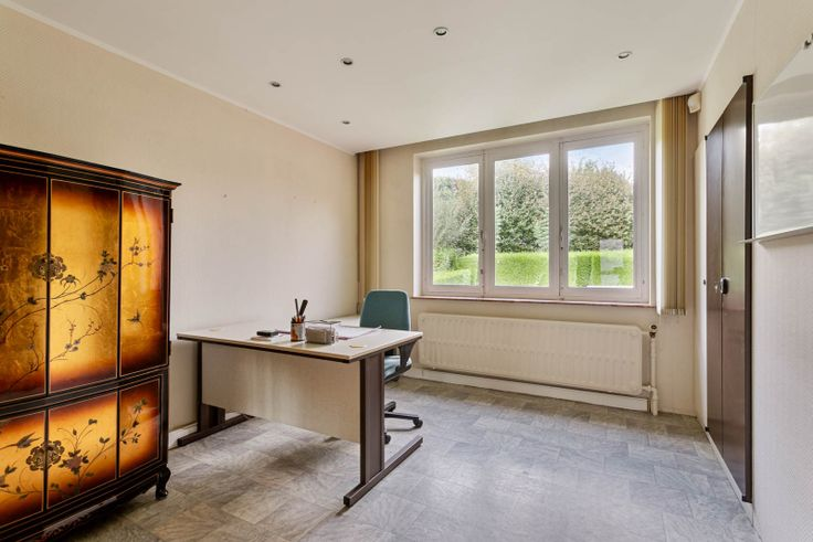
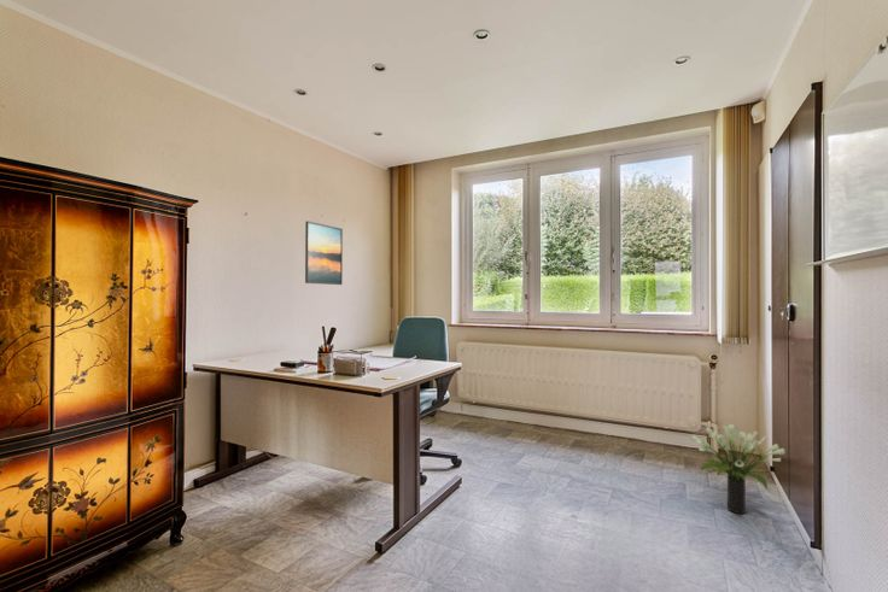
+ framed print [304,219,344,286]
+ potted plant [689,423,787,515]
